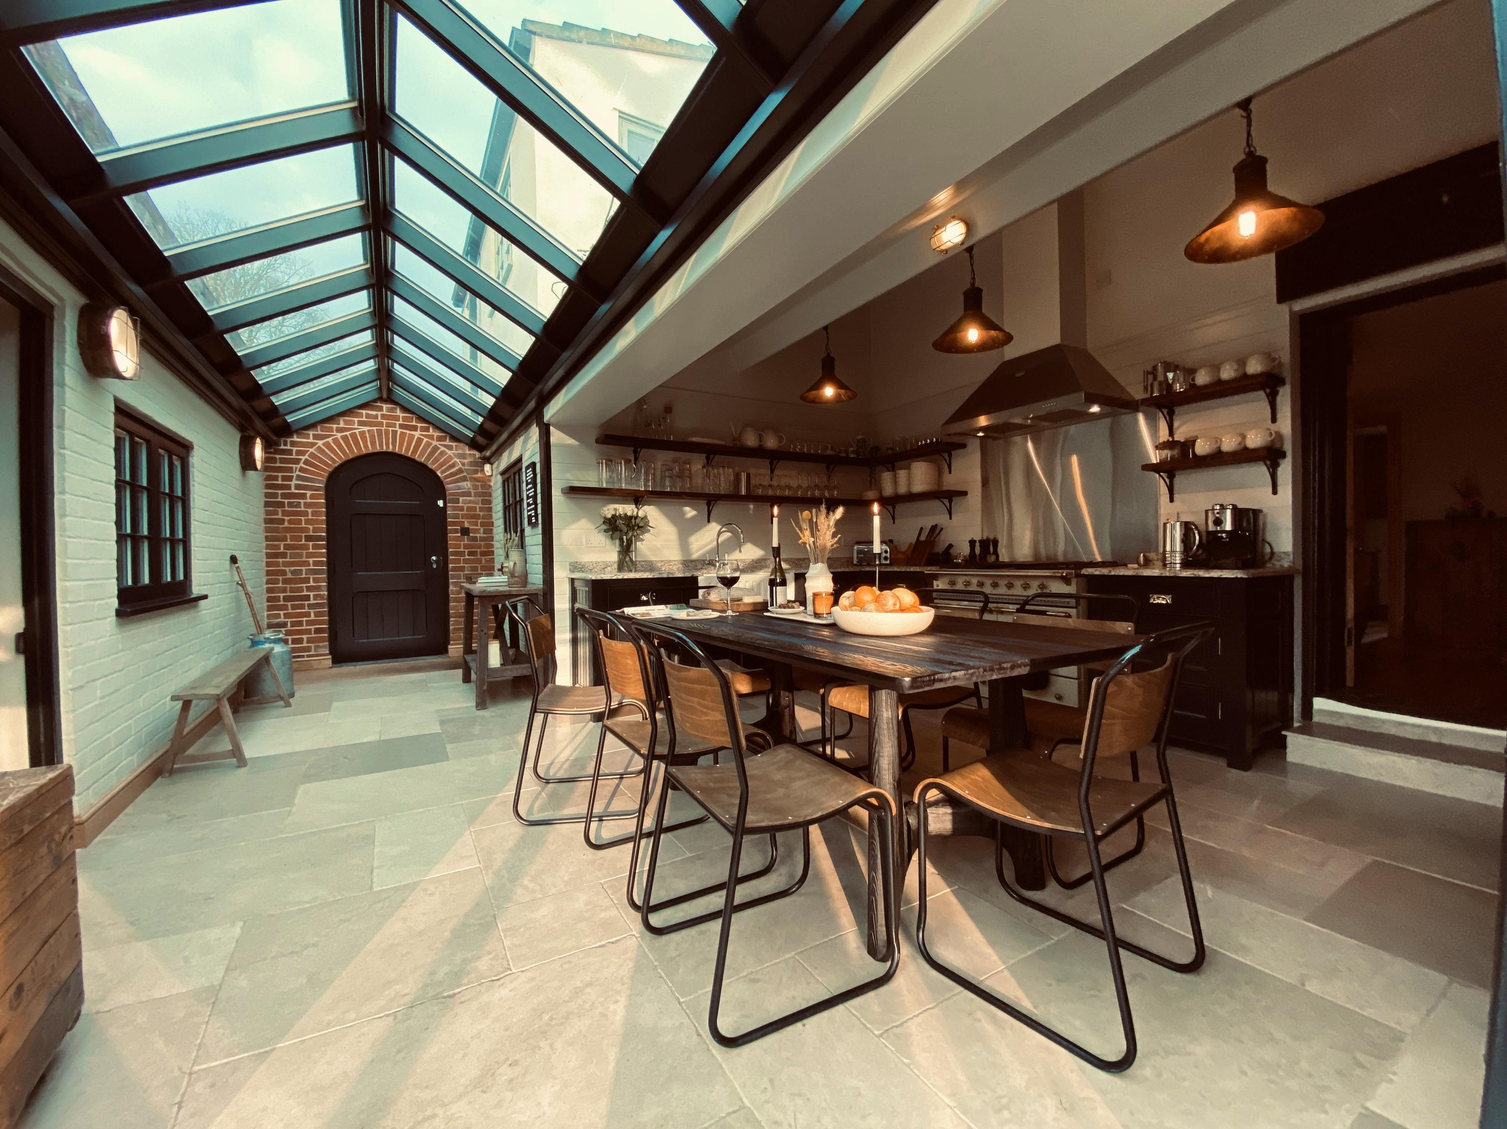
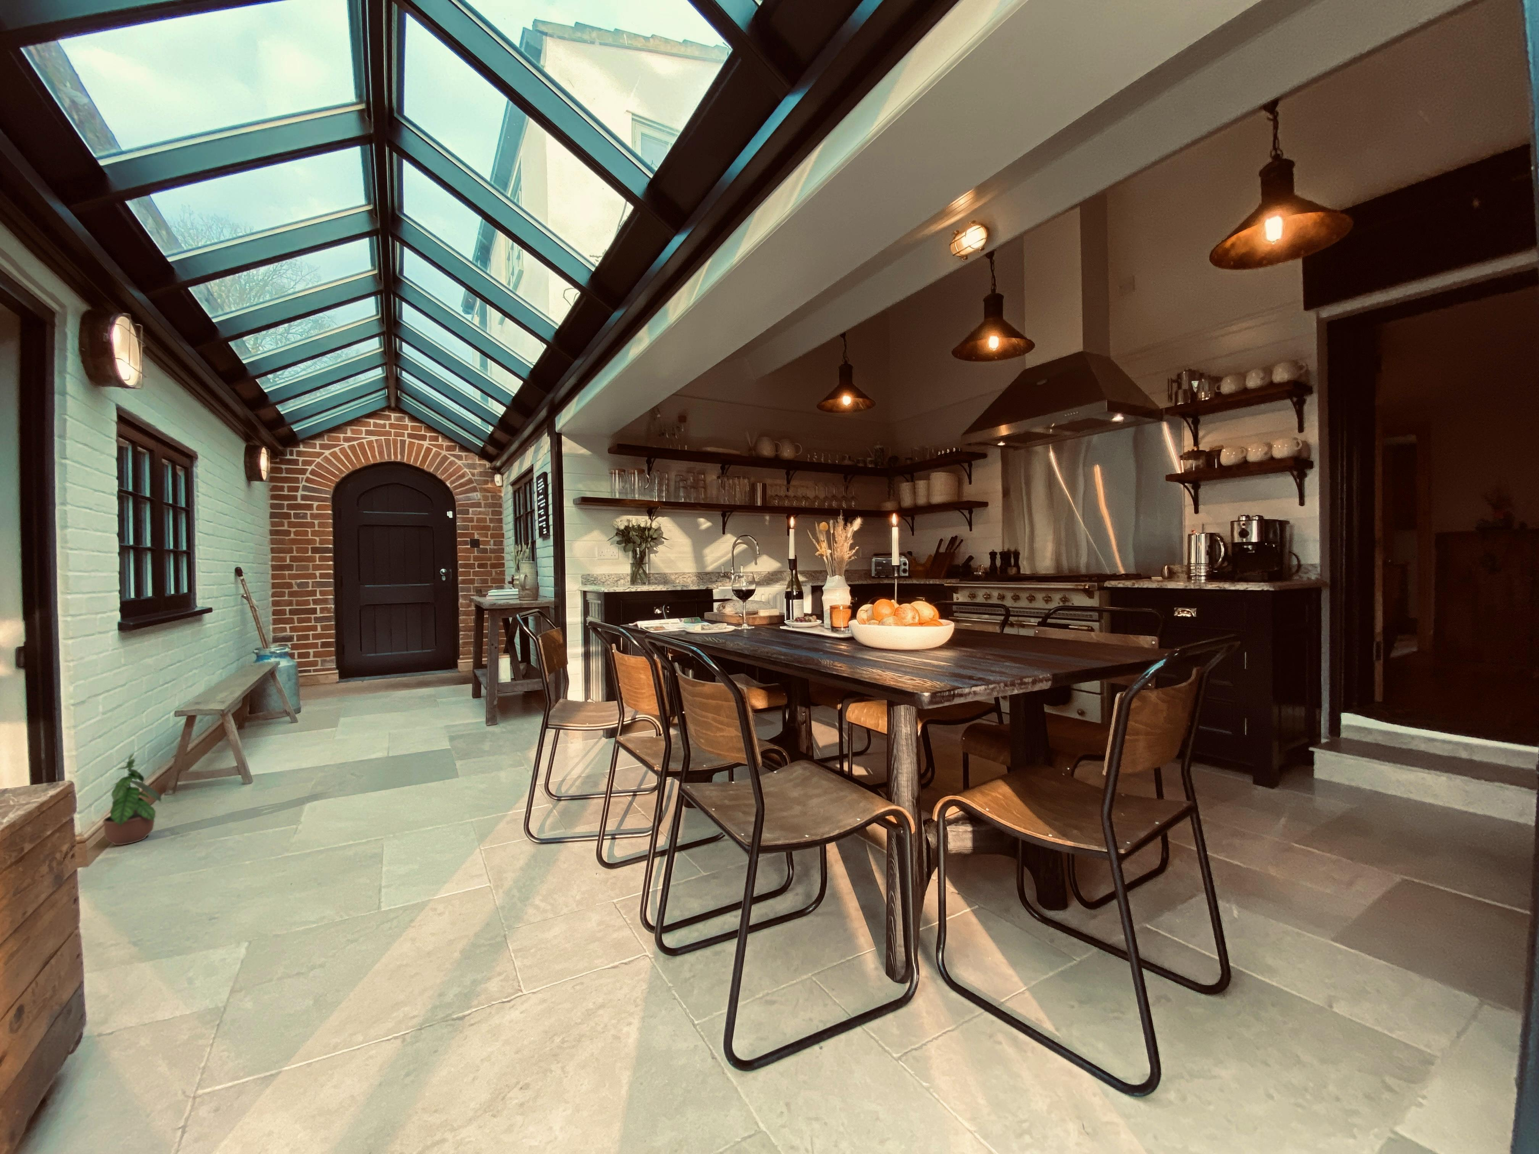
+ potted plant [102,753,162,845]
